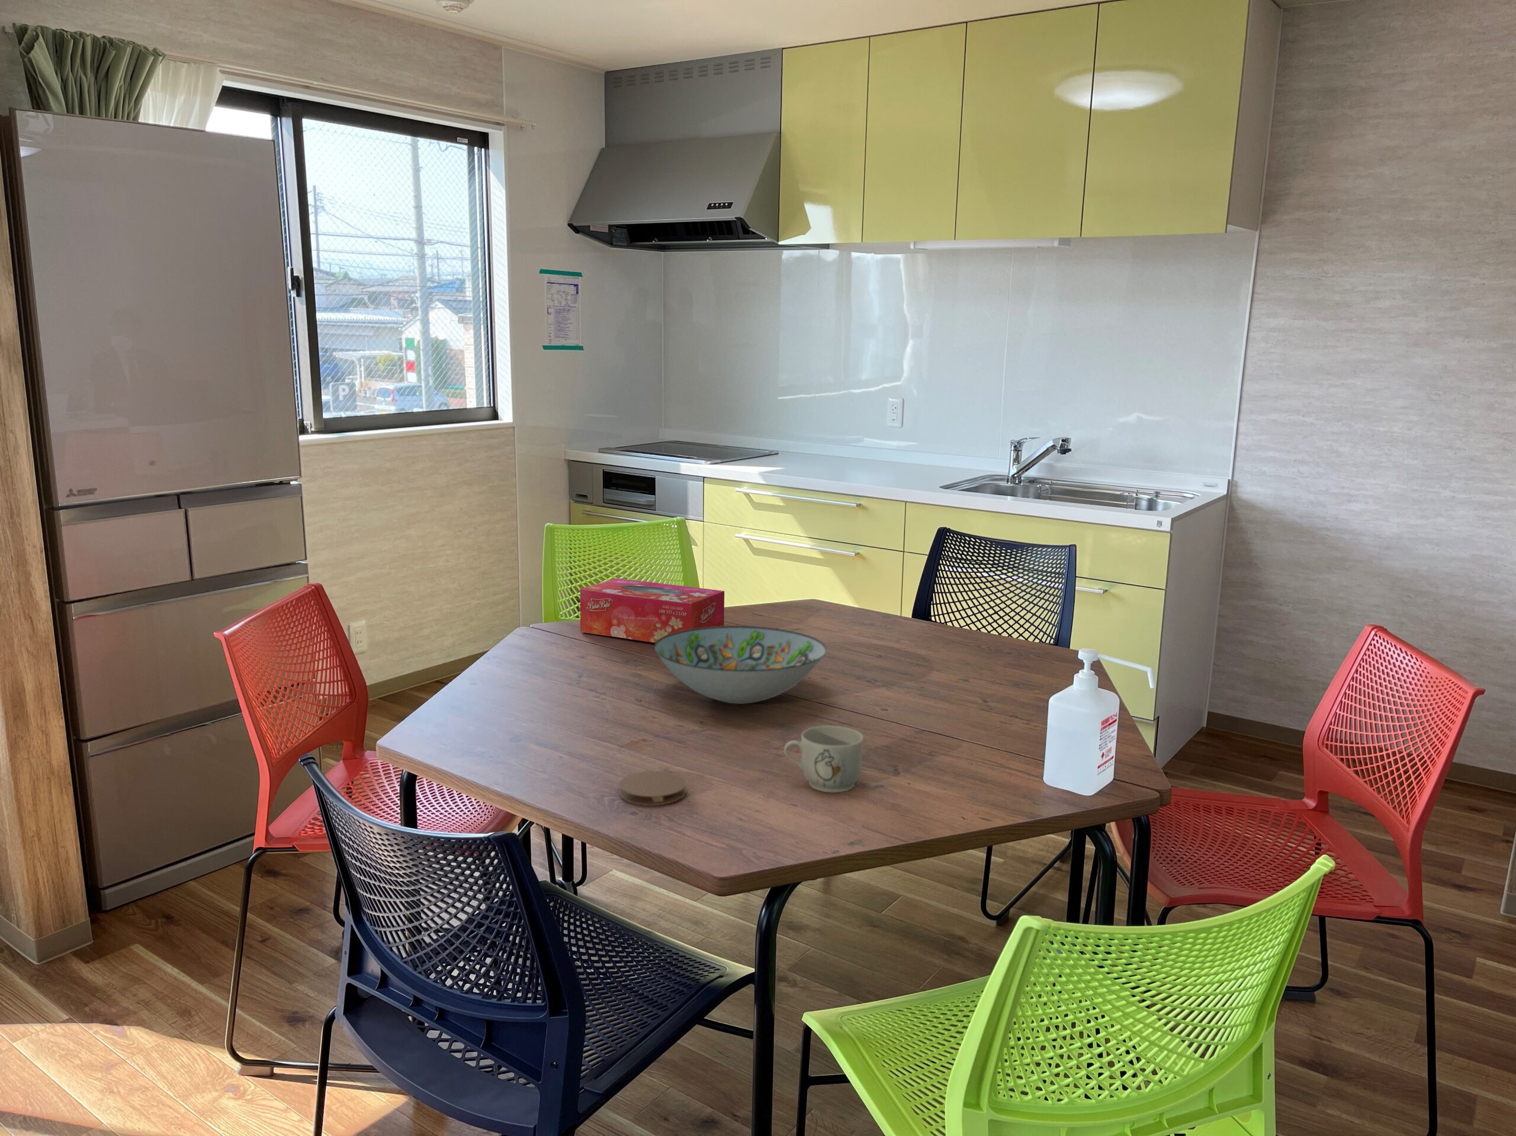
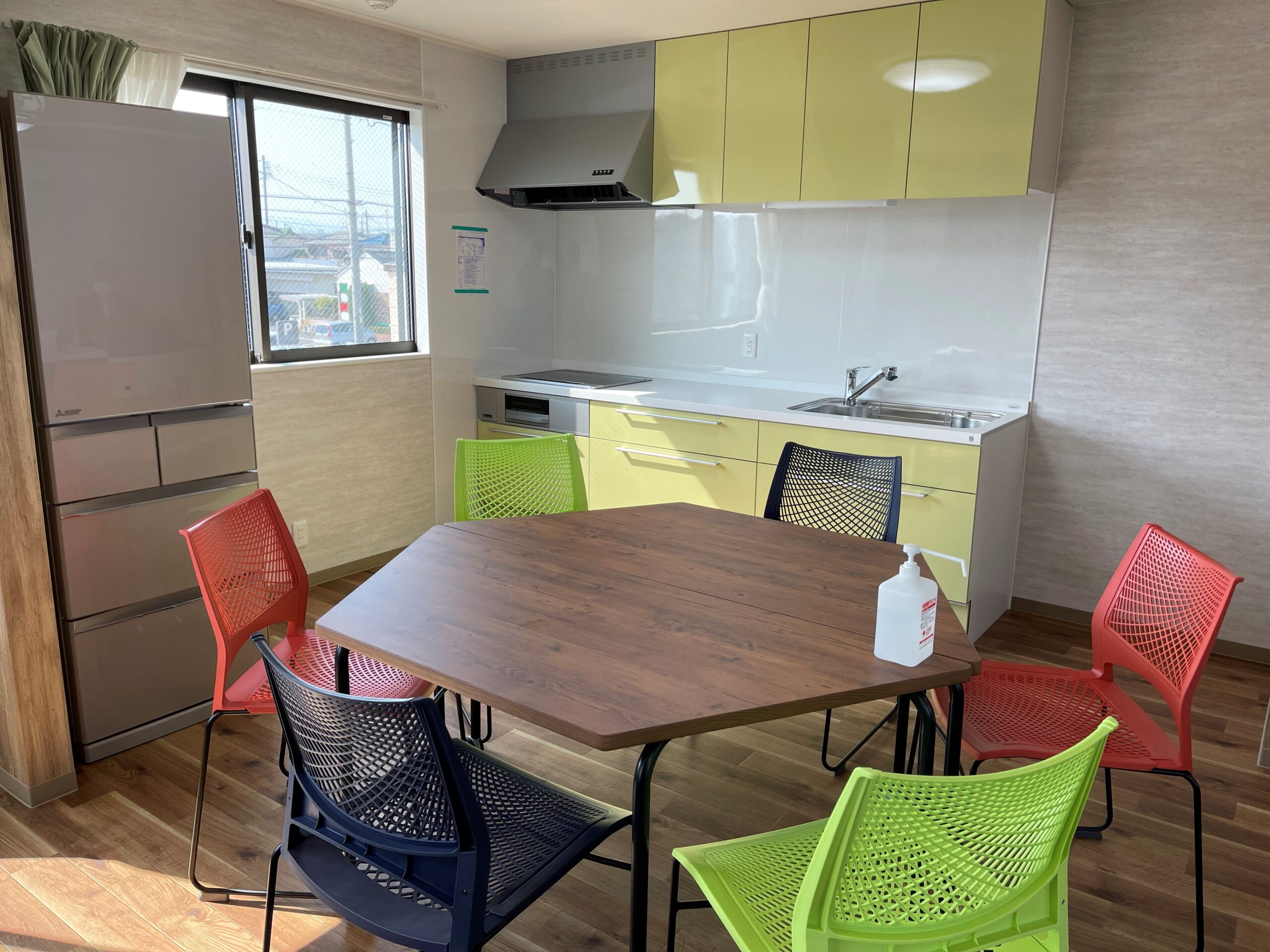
- coaster [618,771,686,805]
- mug [783,724,864,792]
- decorative bowl [653,625,827,705]
- tissue box [580,578,725,643]
